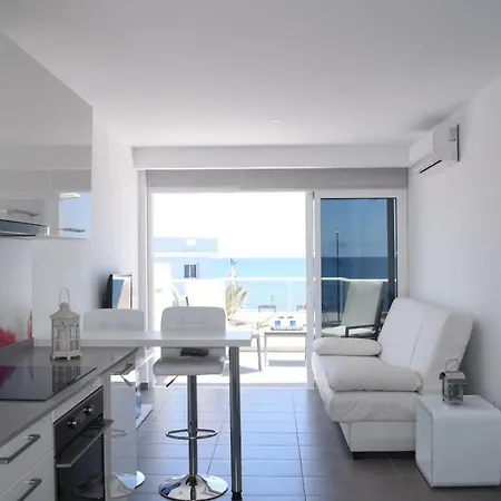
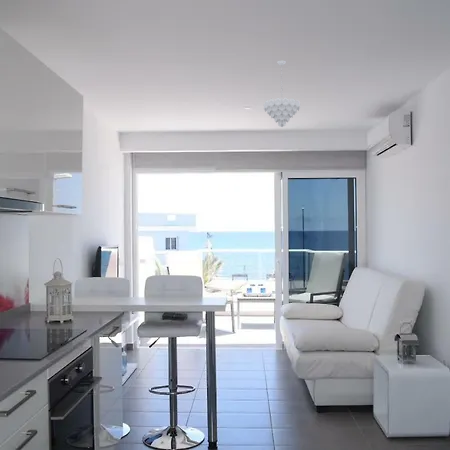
+ pendant light [263,59,301,128]
